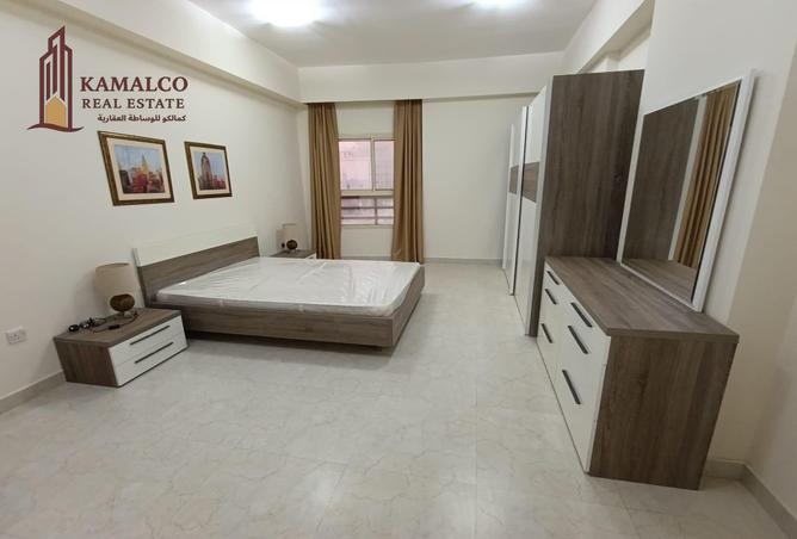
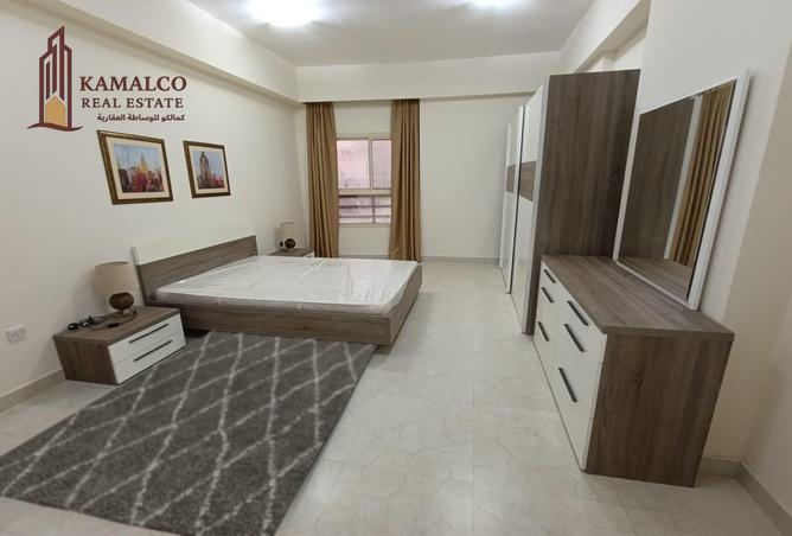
+ rug [0,330,378,536]
